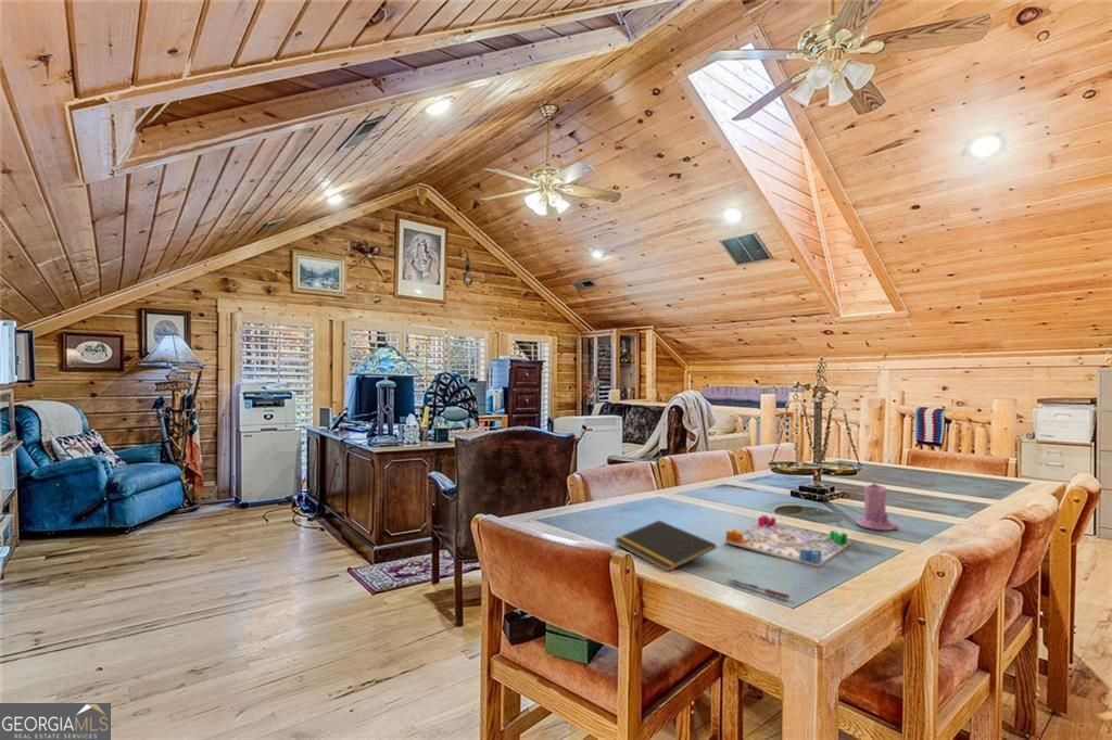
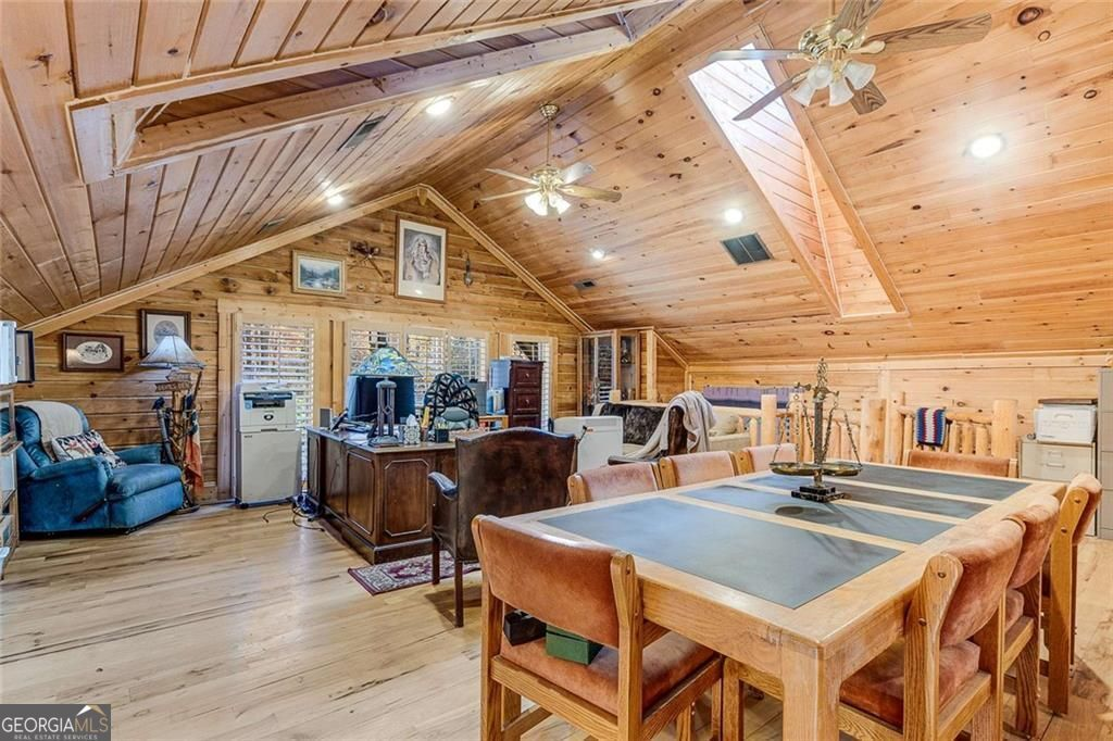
- notepad [614,520,718,573]
- pen [728,578,791,600]
- board game [723,514,851,567]
- candle [855,481,899,532]
